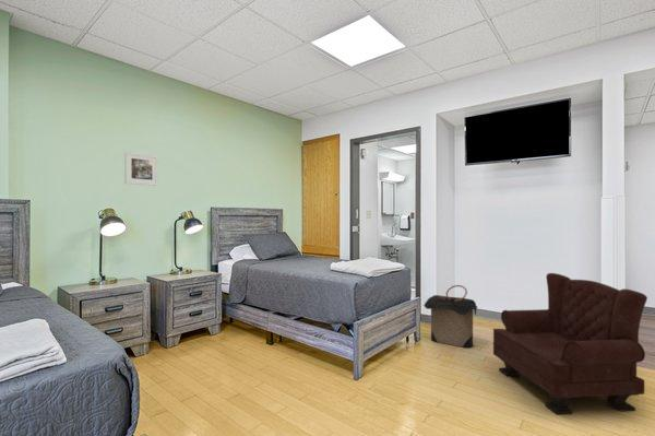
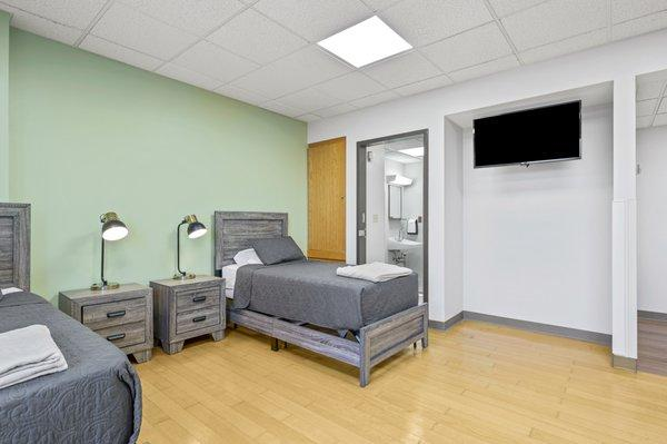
- armchair [492,272,648,415]
- laundry hamper [422,284,478,349]
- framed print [123,151,159,187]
